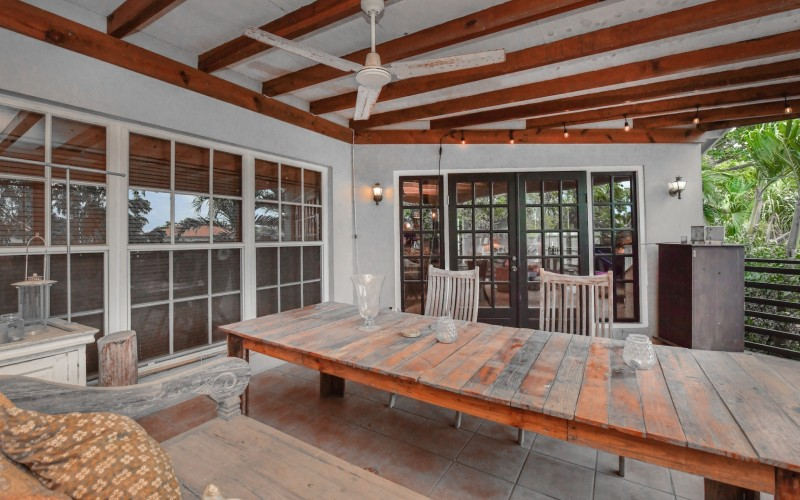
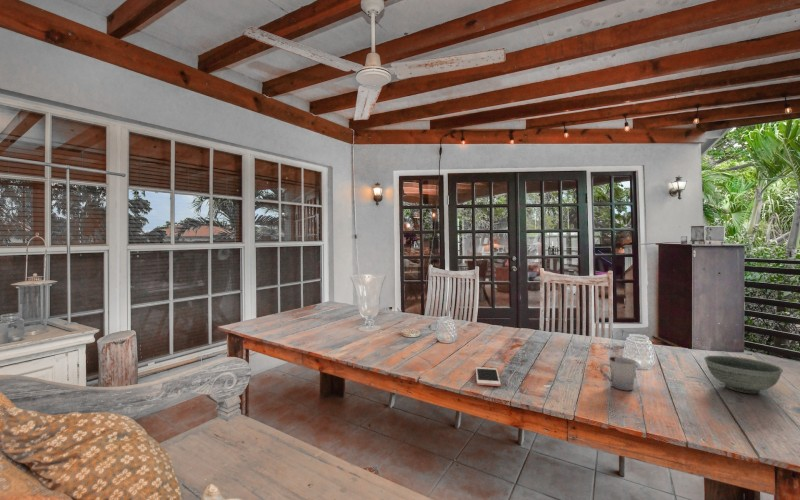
+ cup [599,356,637,391]
+ cell phone [475,366,502,387]
+ bowl [703,355,784,394]
